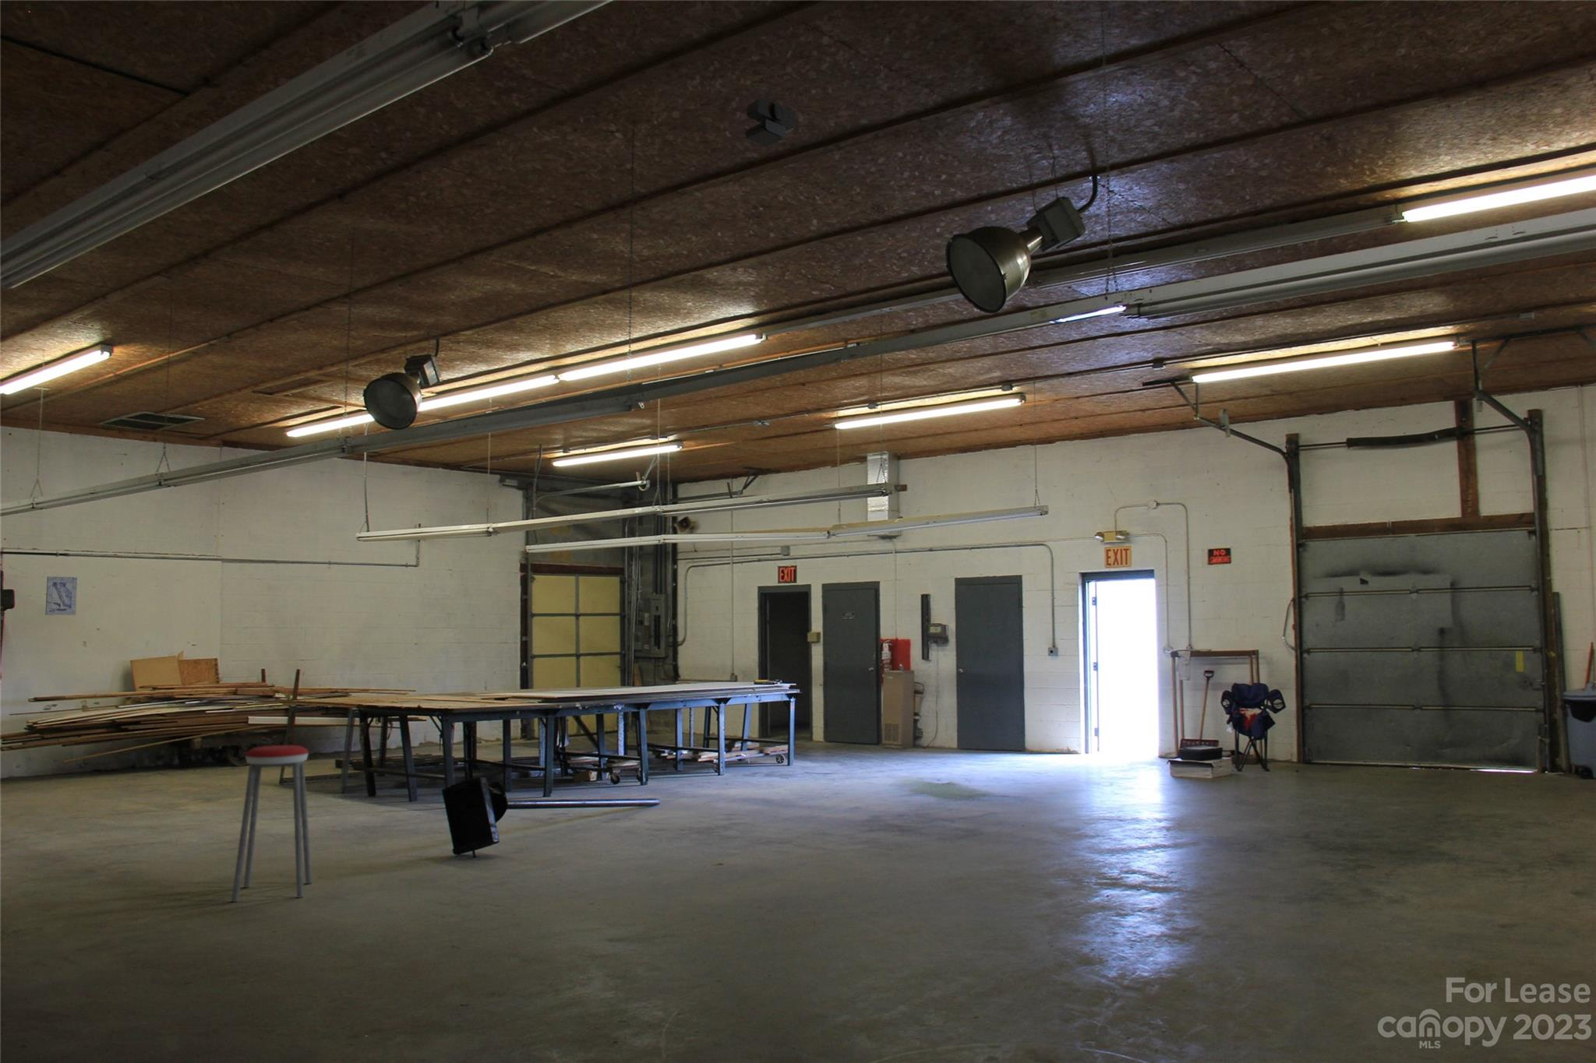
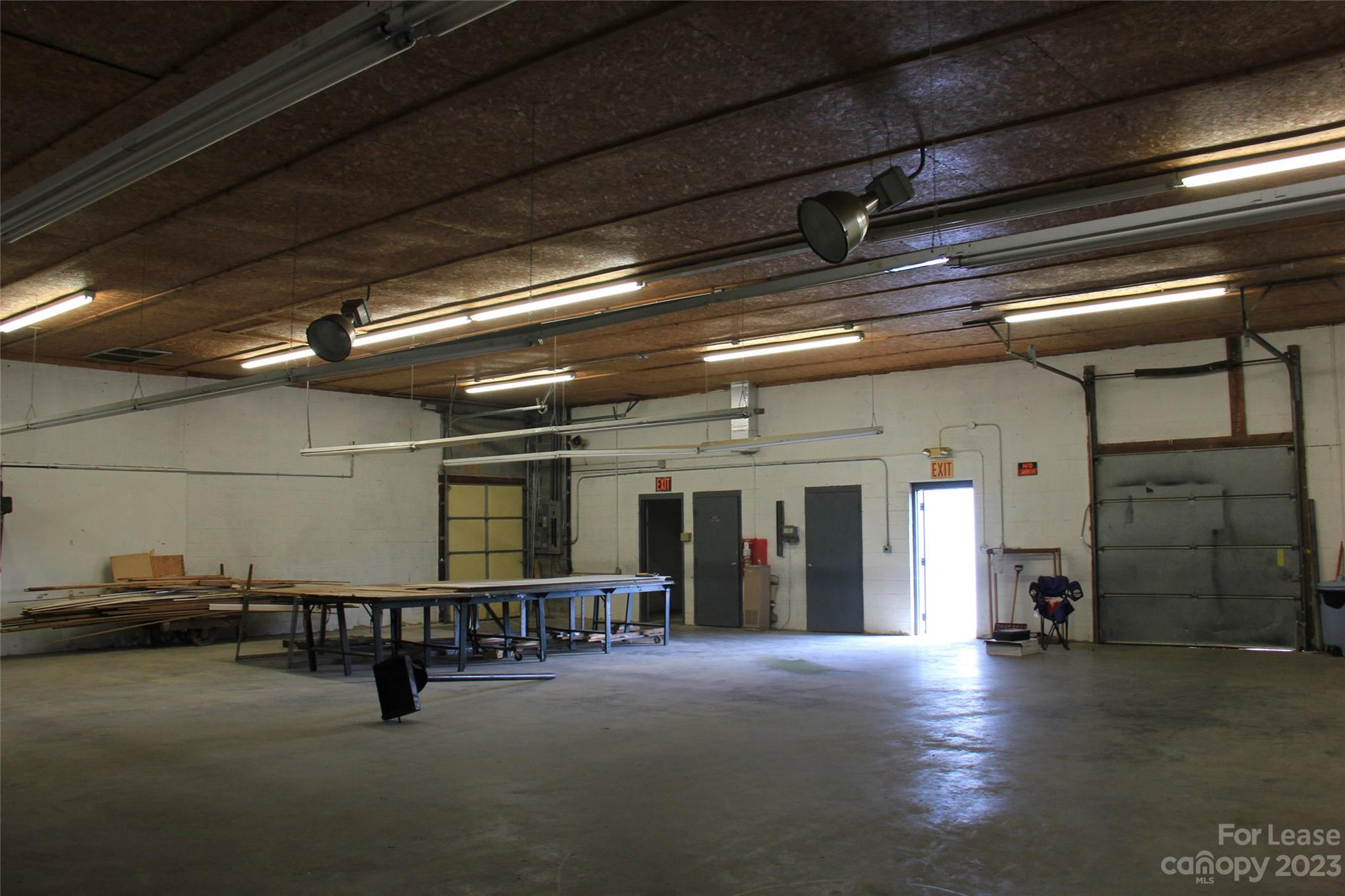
- wall art [44,575,78,616]
- music stool [230,745,313,903]
- security camera [744,96,796,147]
